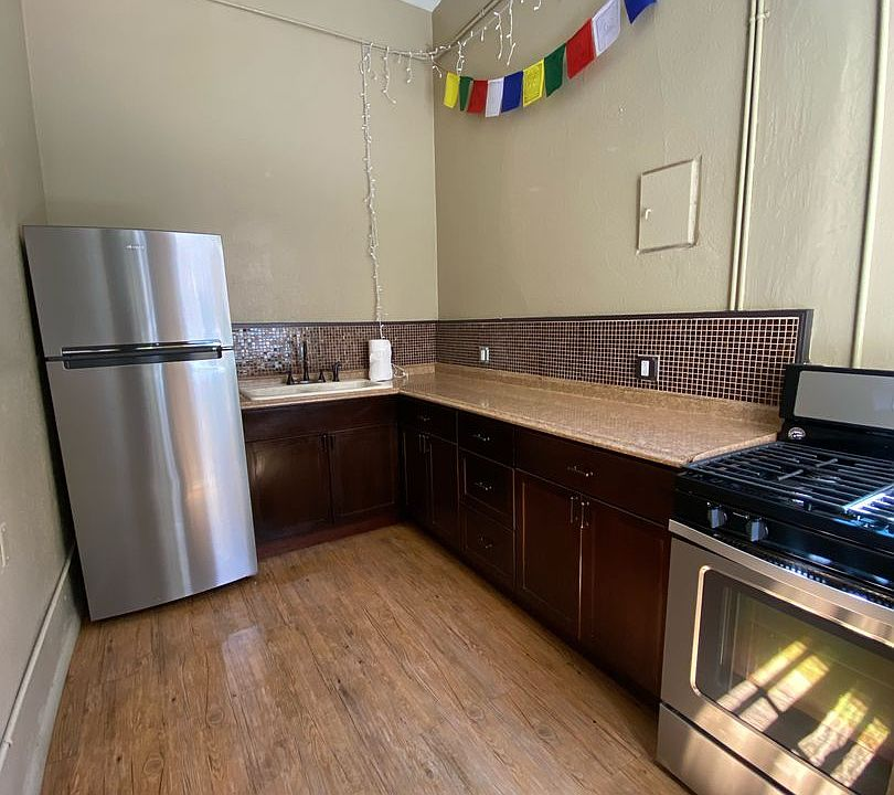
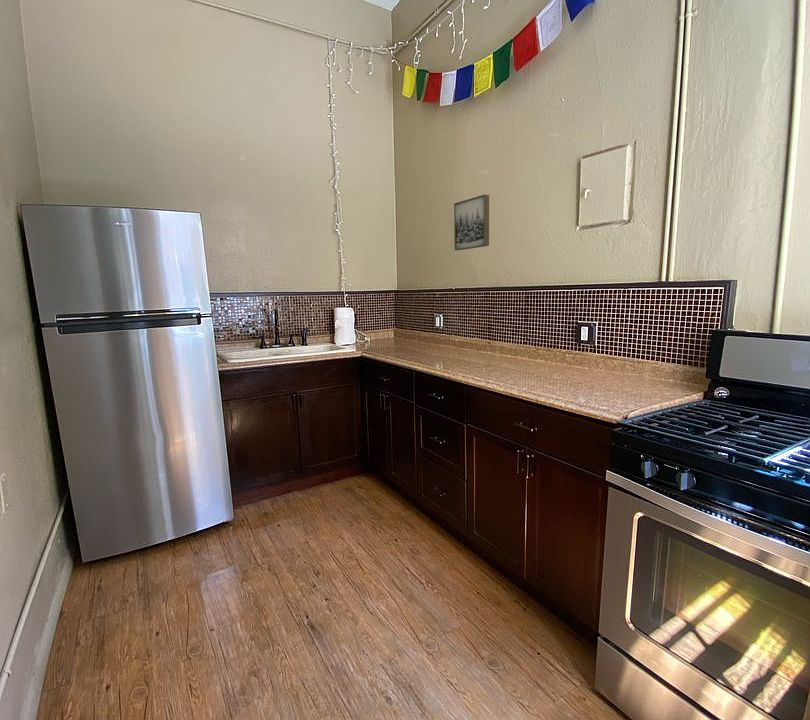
+ wall art [453,194,490,251]
